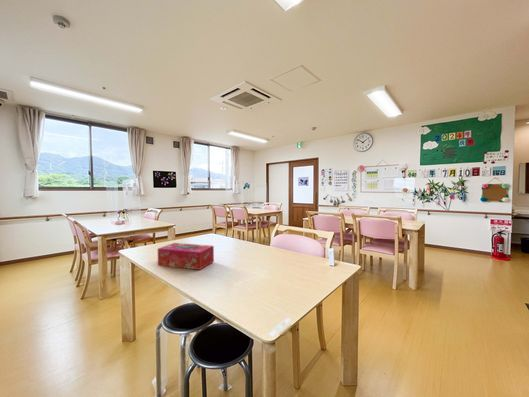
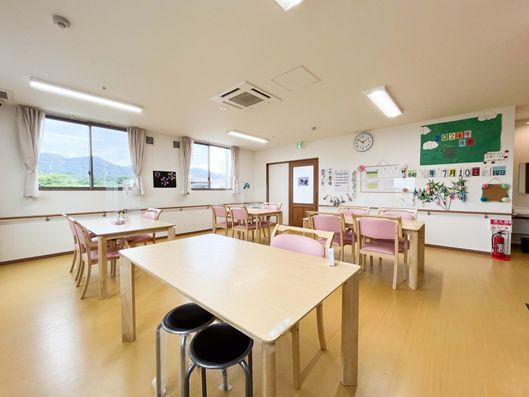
- tissue box [157,242,215,271]
